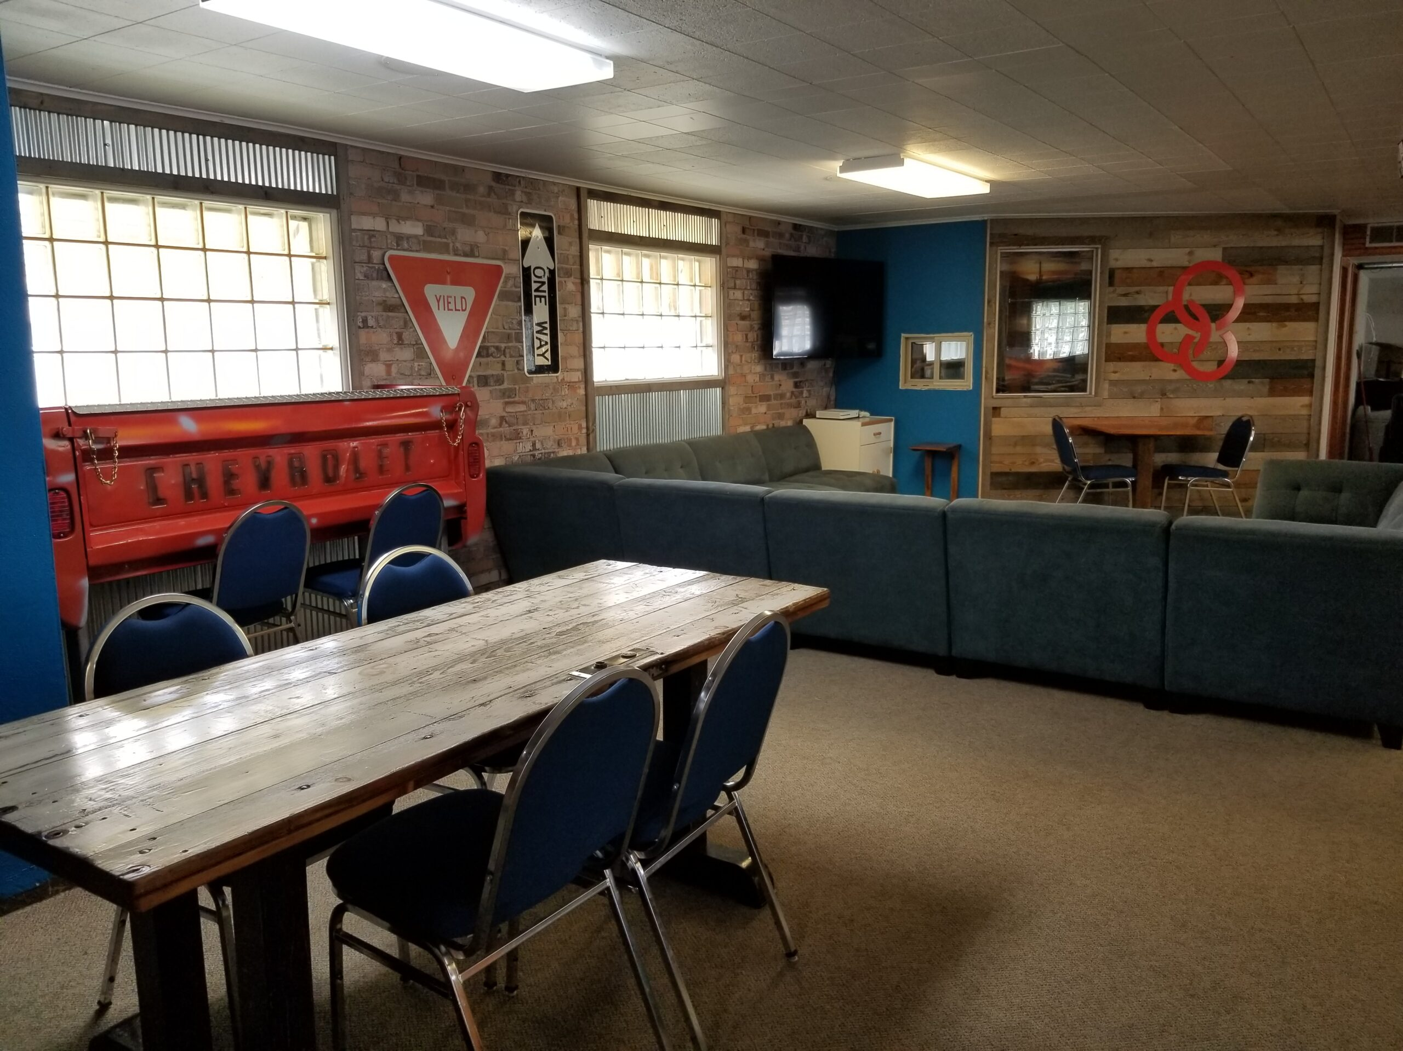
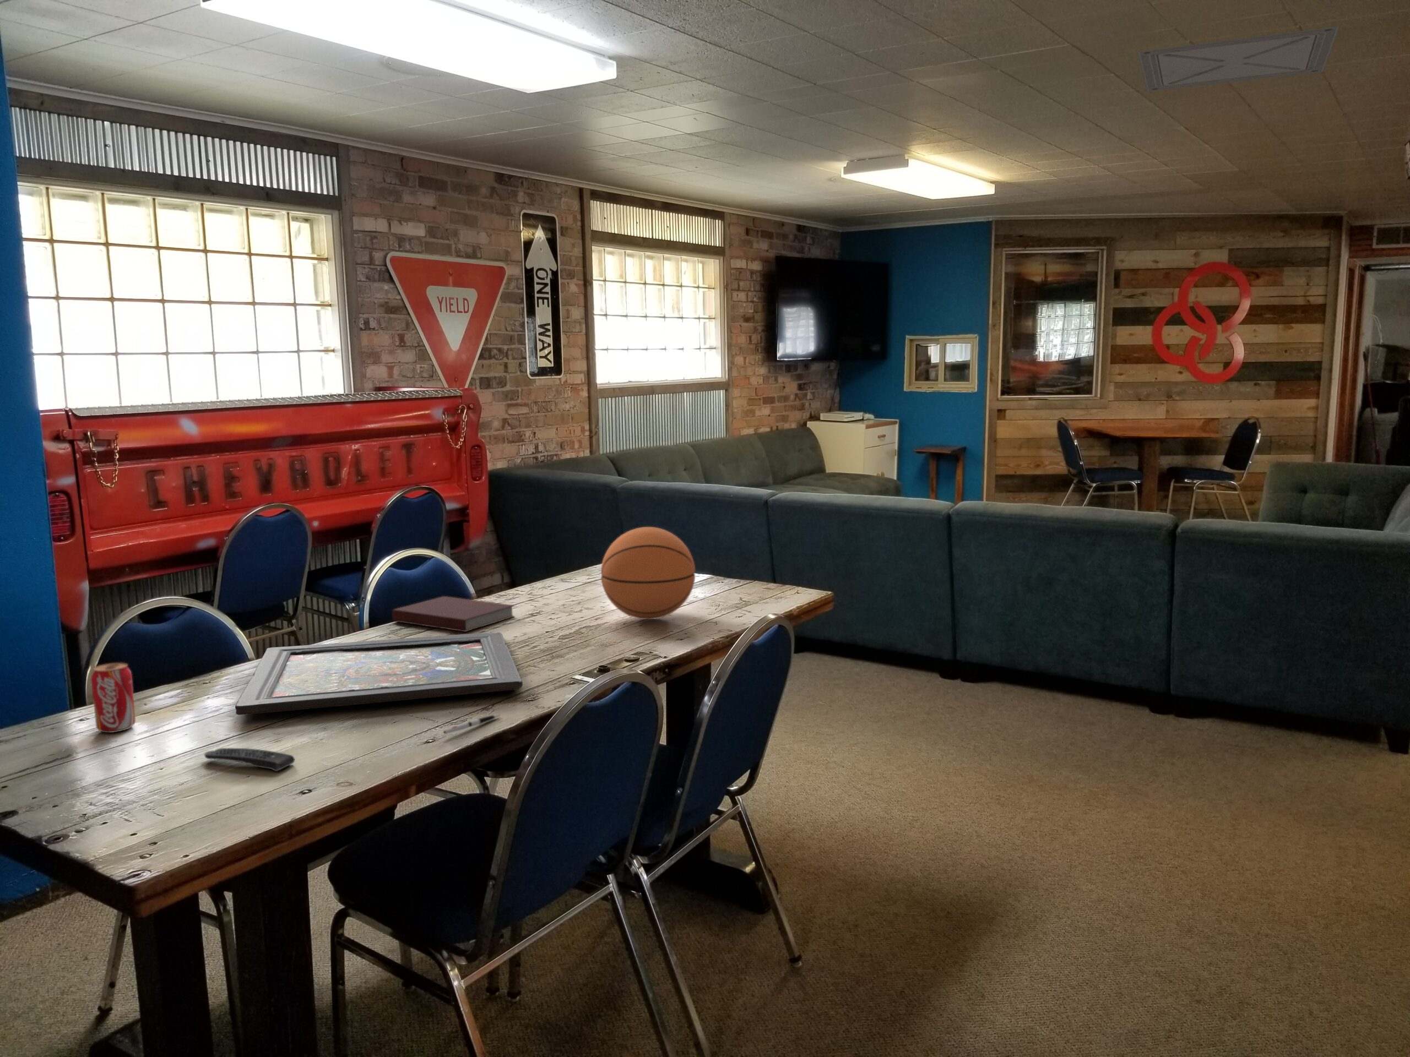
+ beverage can [90,662,137,733]
+ remote control [203,747,295,772]
+ notebook [392,595,515,633]
+ ceiling vent [1137,26,1340,92]
+ pen [443,714,501,734]
+ basketball [601,526,696,620]
+ board game [234,632,523,716]
